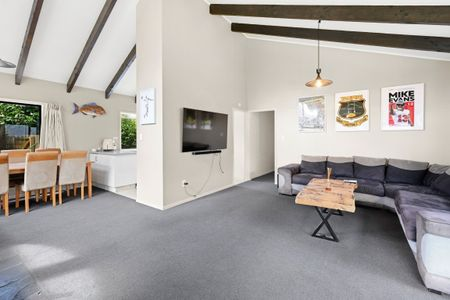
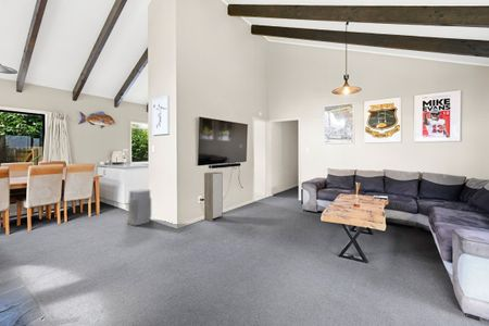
+ air purifier [126,188,152,226]
+ storage cabinet [203,171,224,222]
